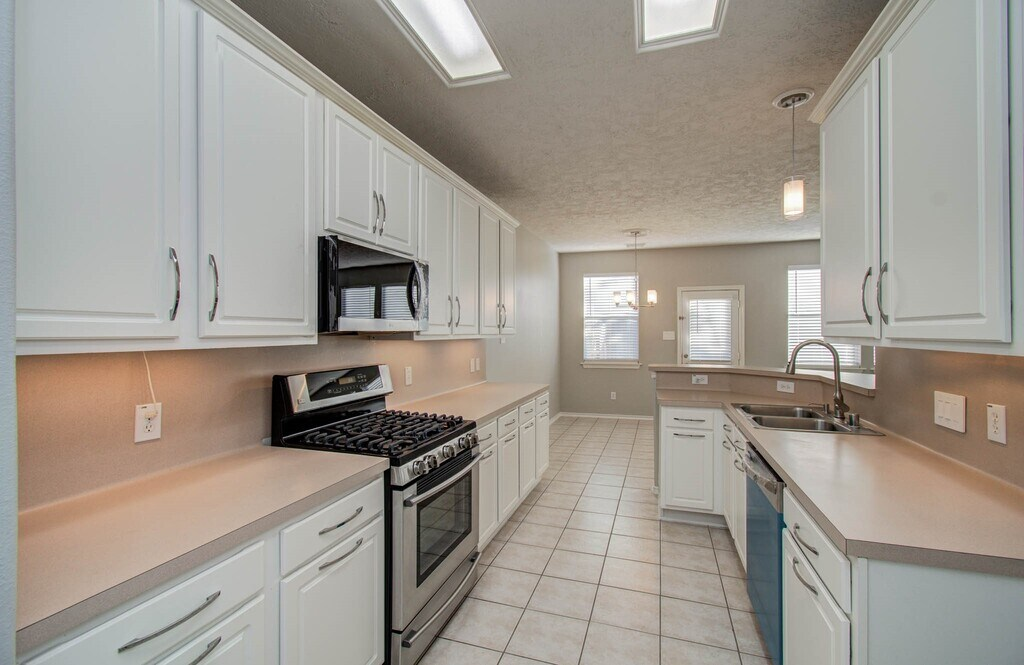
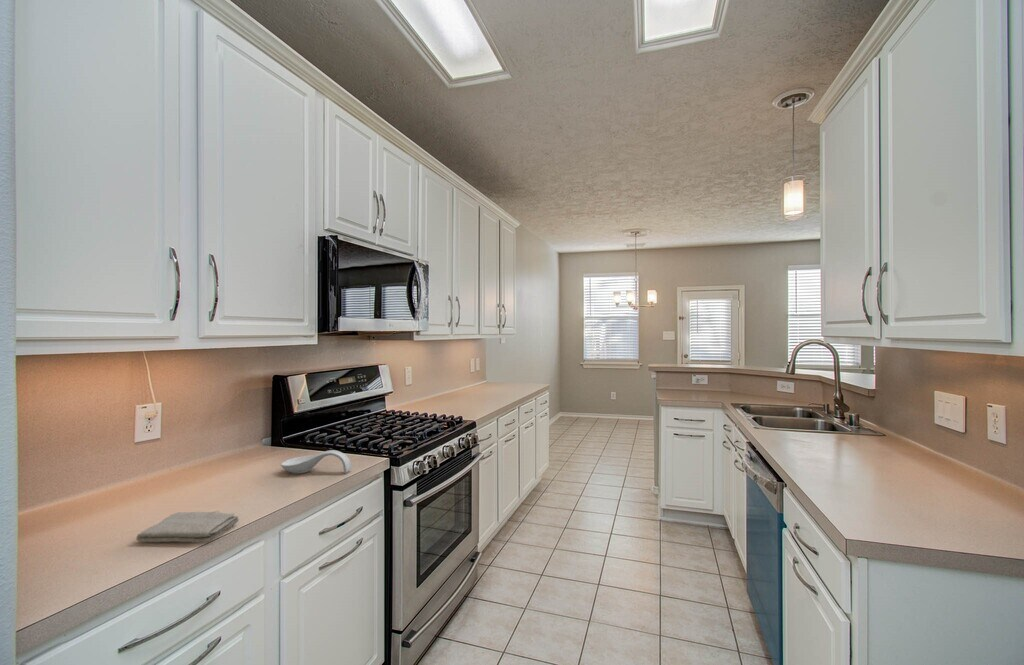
+ spoon rest [280,449,352,474]
+ washcloth [135,510,240,544]
